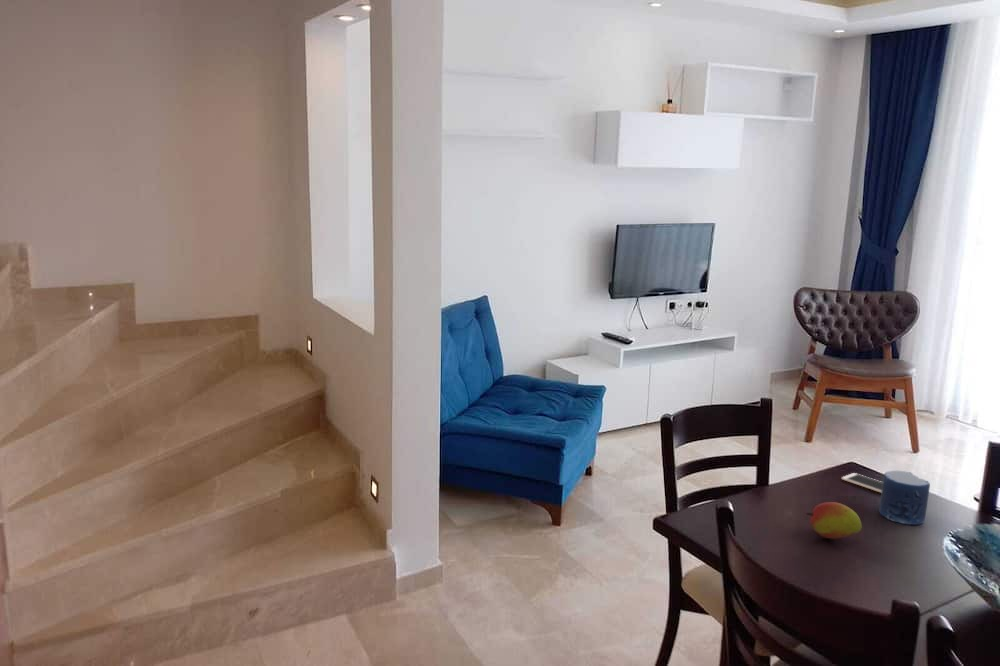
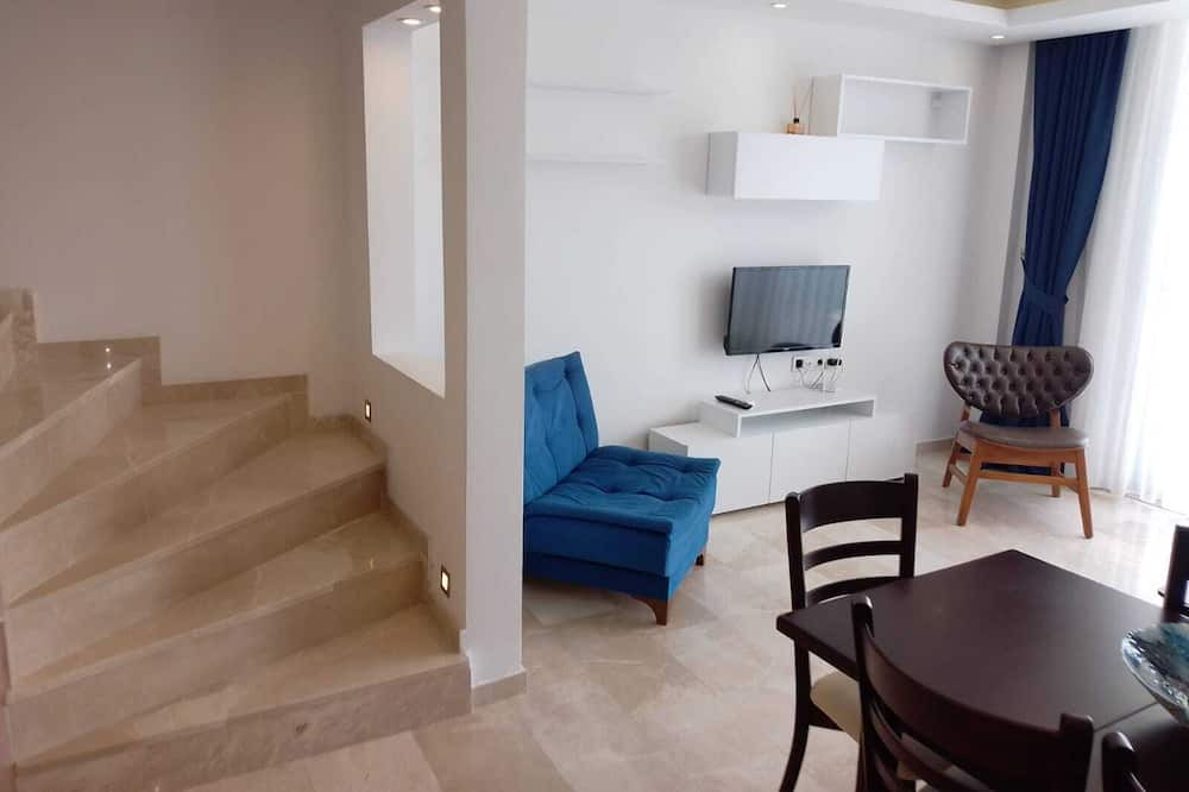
- fruit [806,501,863,540]
- candle [878,470,931,526]
- cell phone [841,472,883,494]
